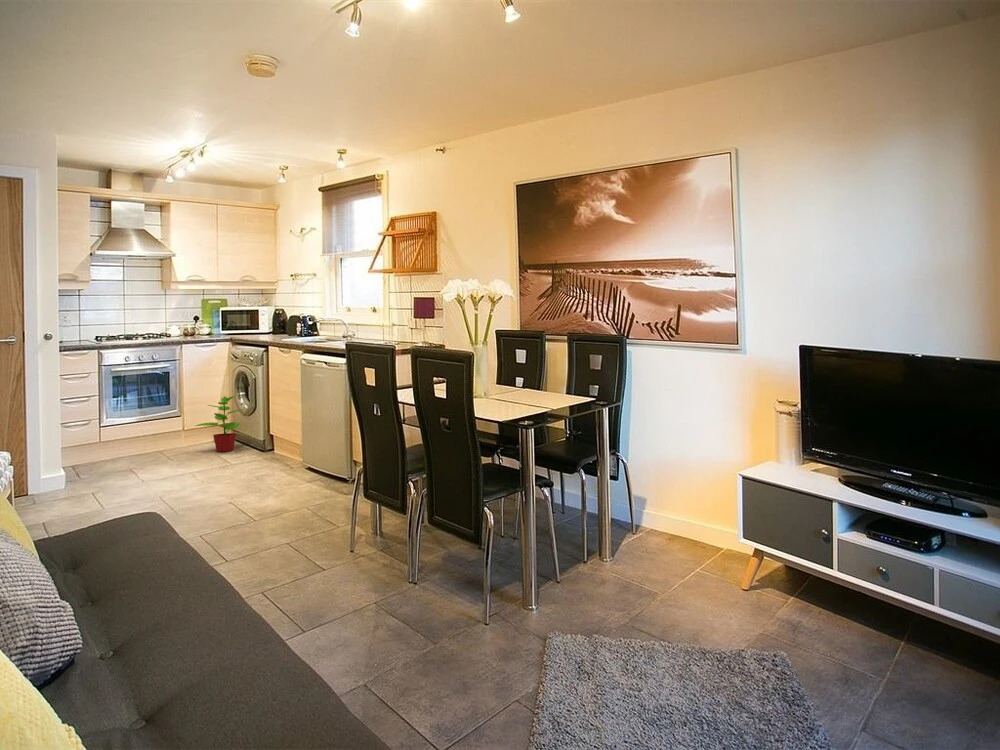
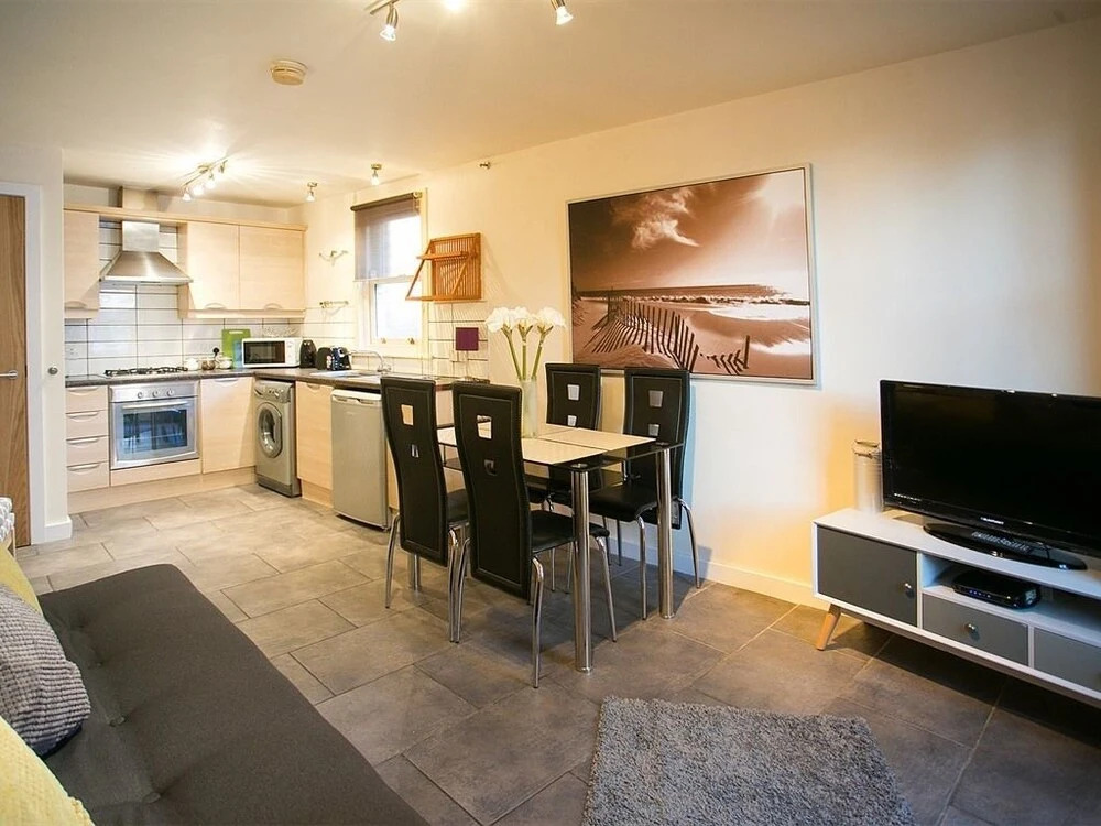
- potted plant [195,395,246,453]
